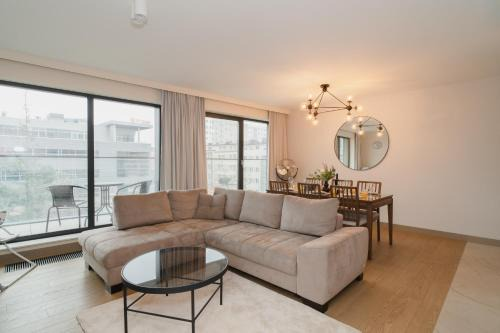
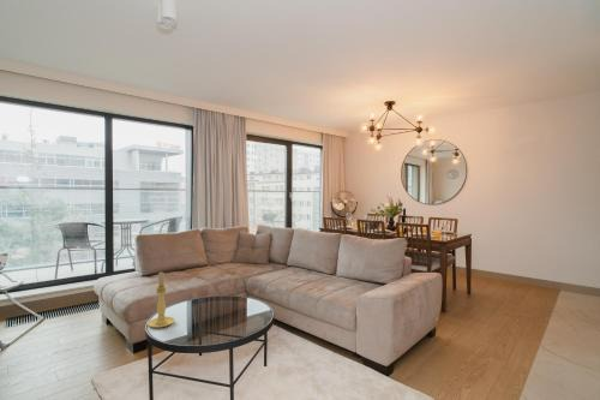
+ candle holder [146,270,176,329]
